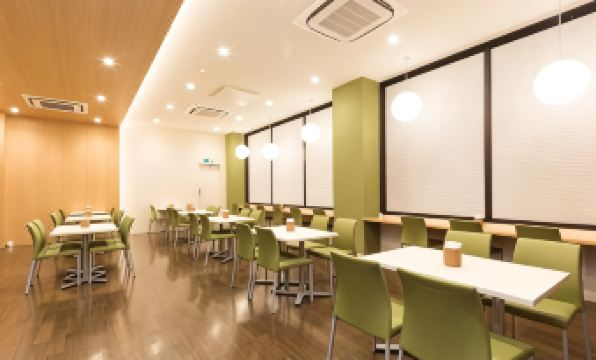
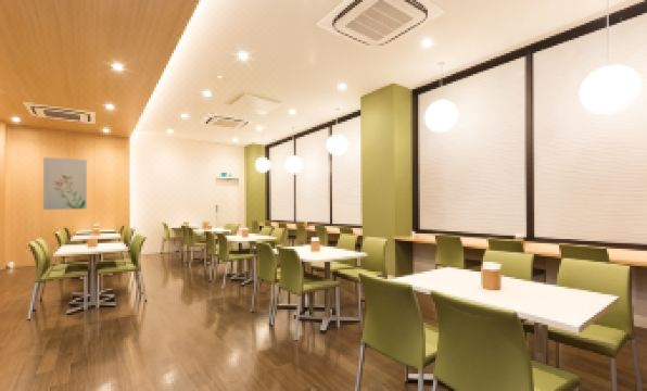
+ wall art [42,156,88,211]
